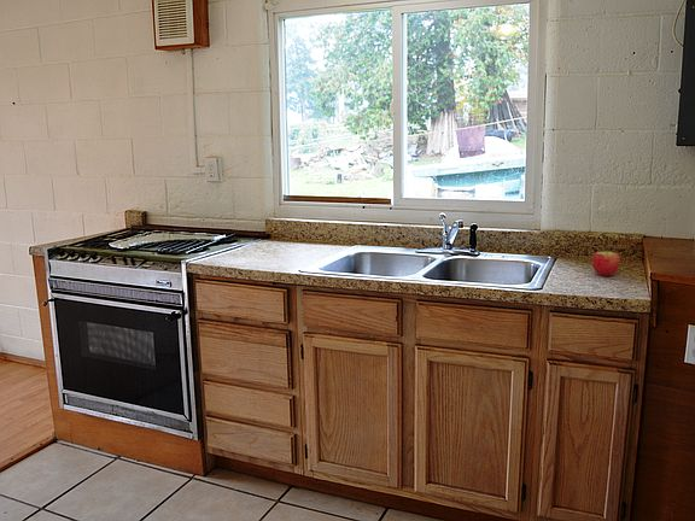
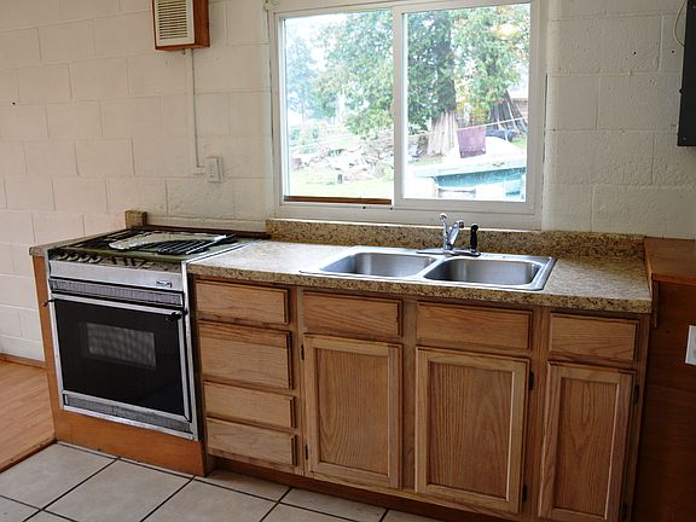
- apple [591,244,621,277]
